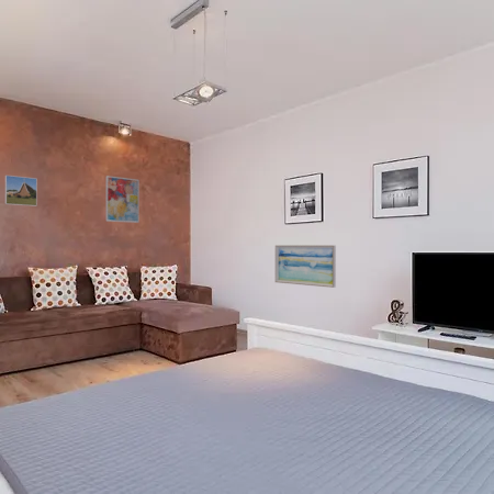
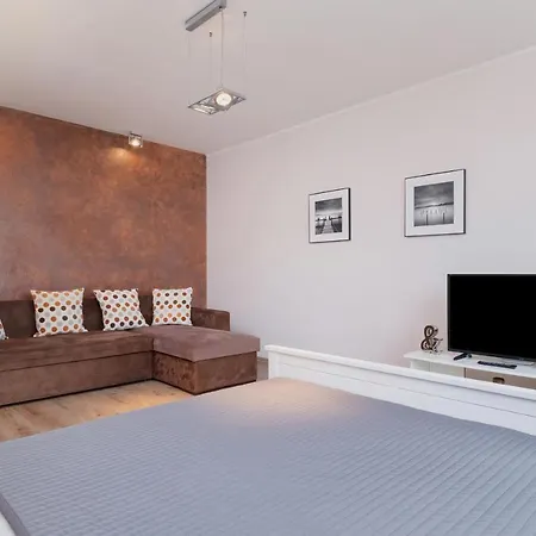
- wall art [274,245,337,289]
- wall art [105,175,141,224]
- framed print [4,175,38,207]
